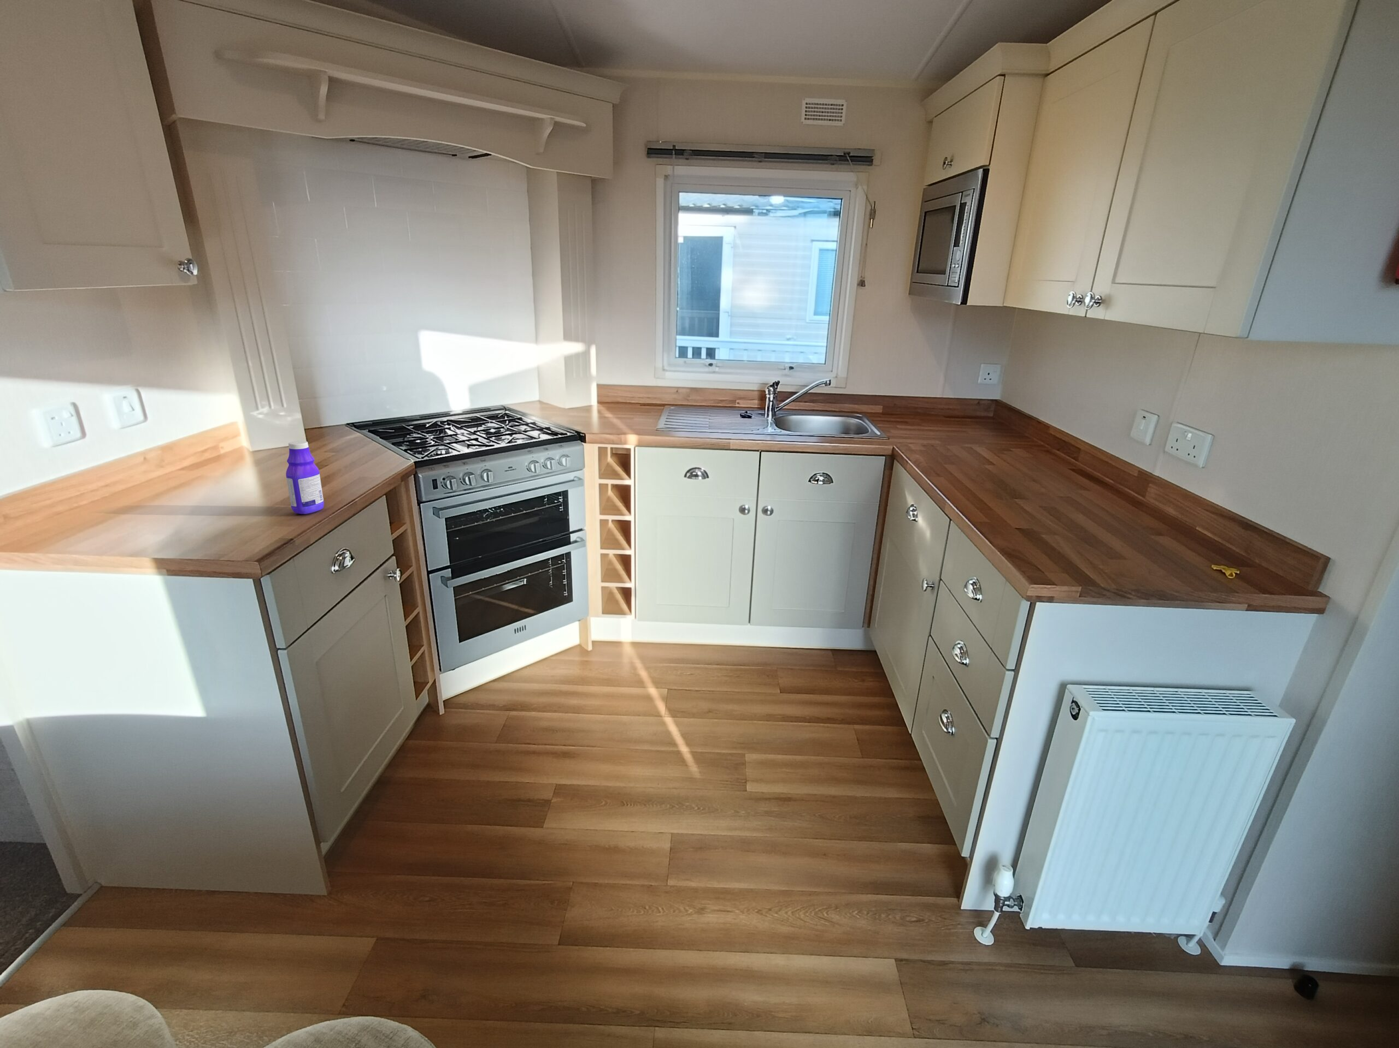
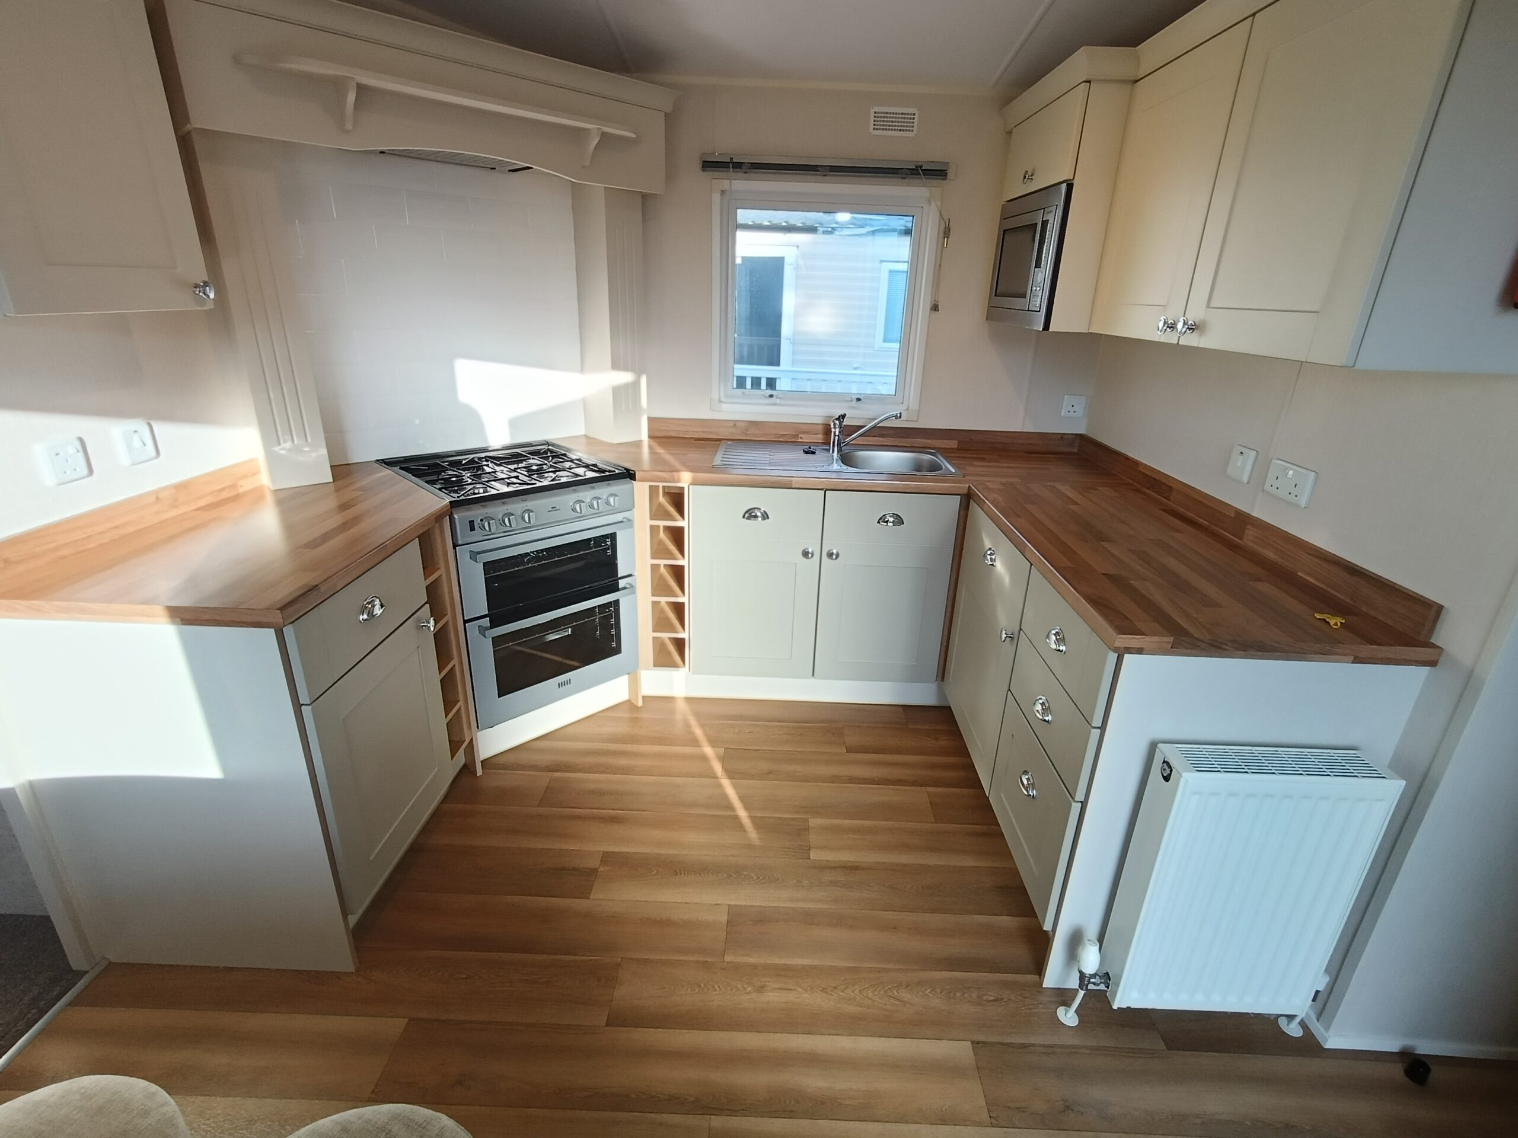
- bottle [285,440,325,515]
